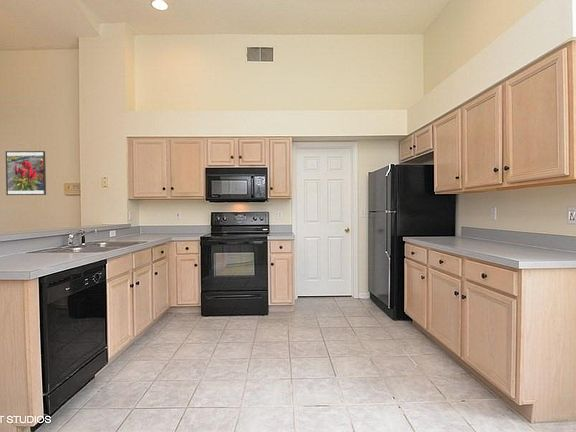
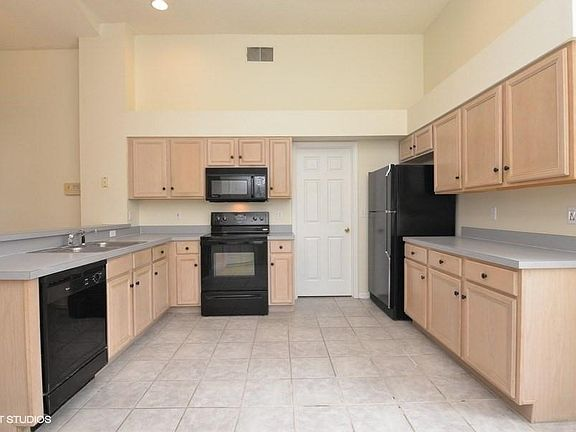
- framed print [5,150,47,196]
